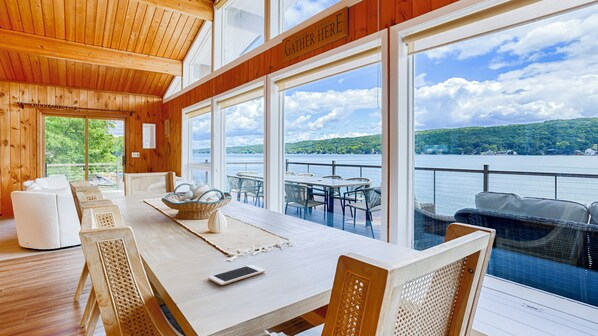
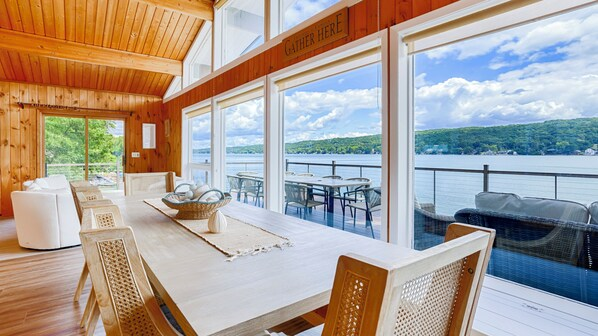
- cell phone [207,264,266,286]
